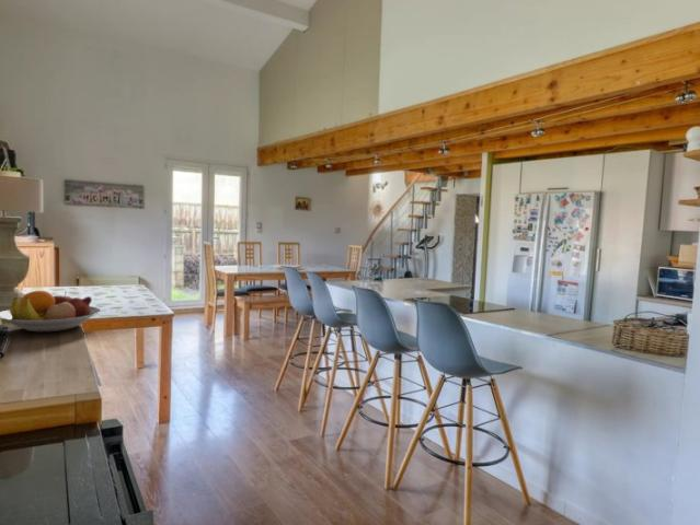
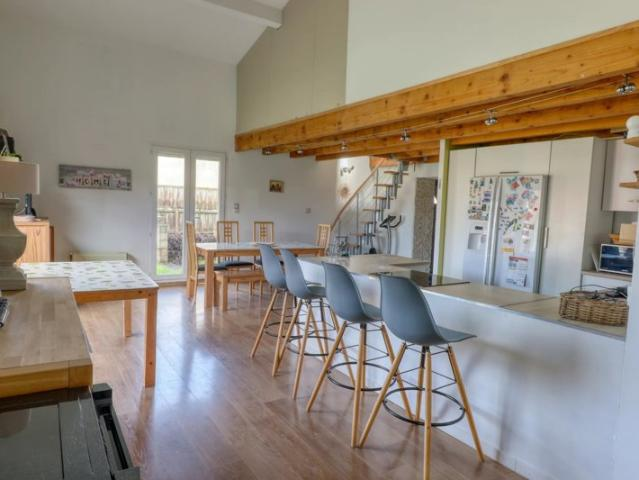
- fruit bowl [0,290,102,332]
